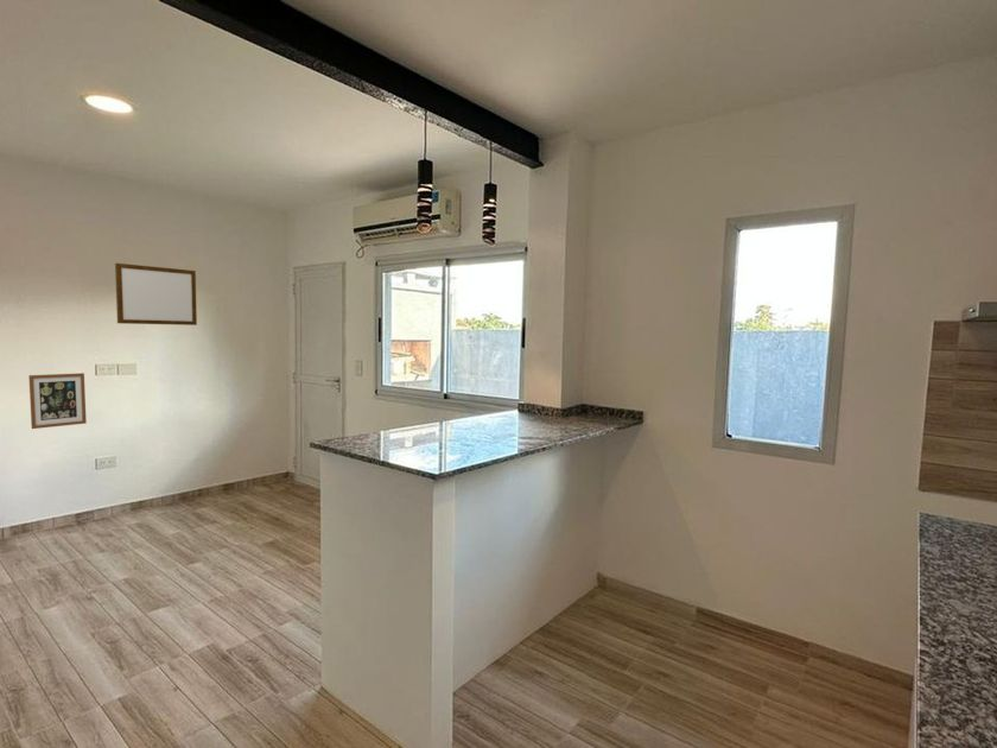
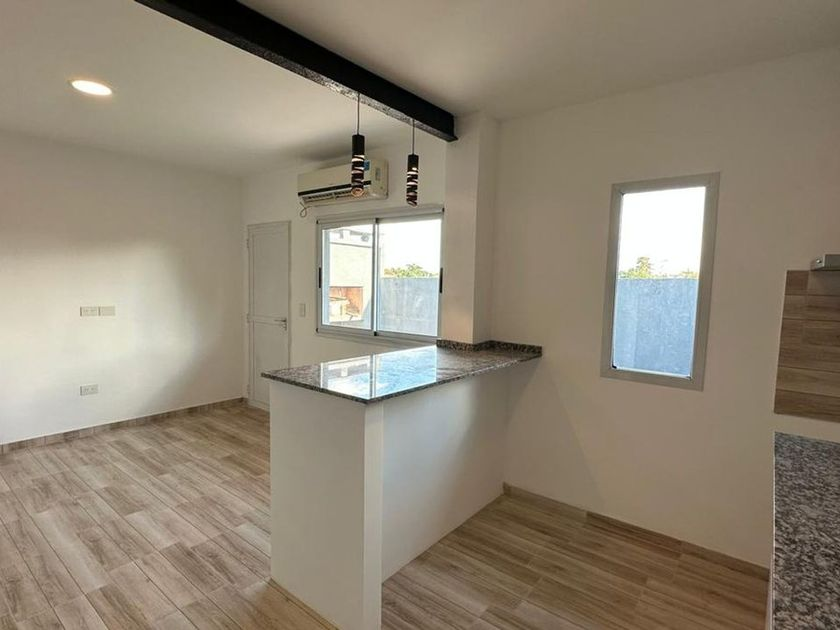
- wall art [27,372,88,430]
- writing board [114,262,198,327]
